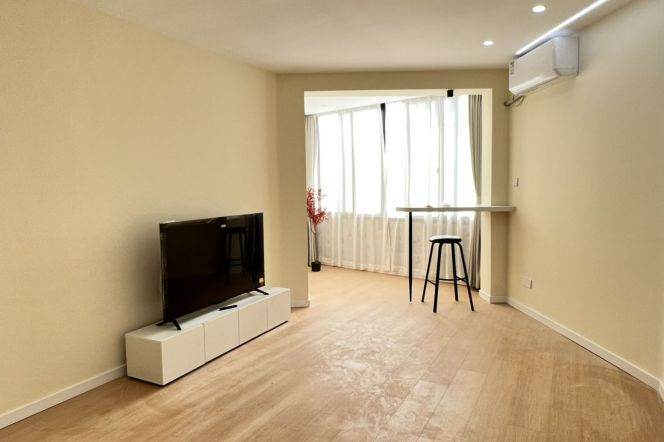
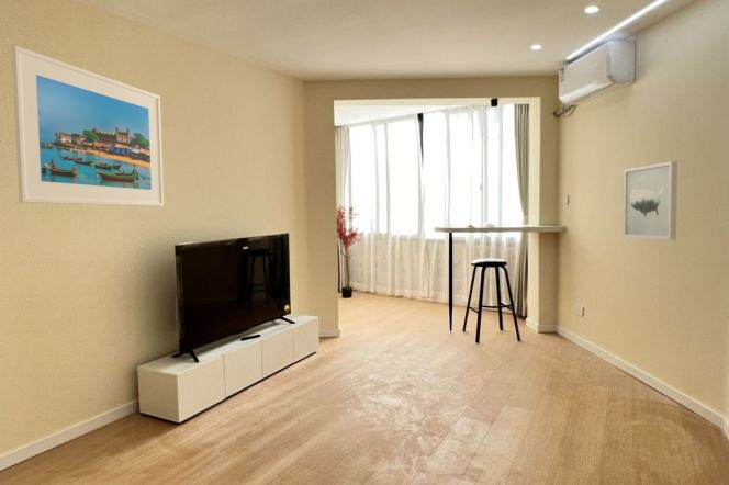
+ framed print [10,44,165,207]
+ wall art [623,160,678,241]
